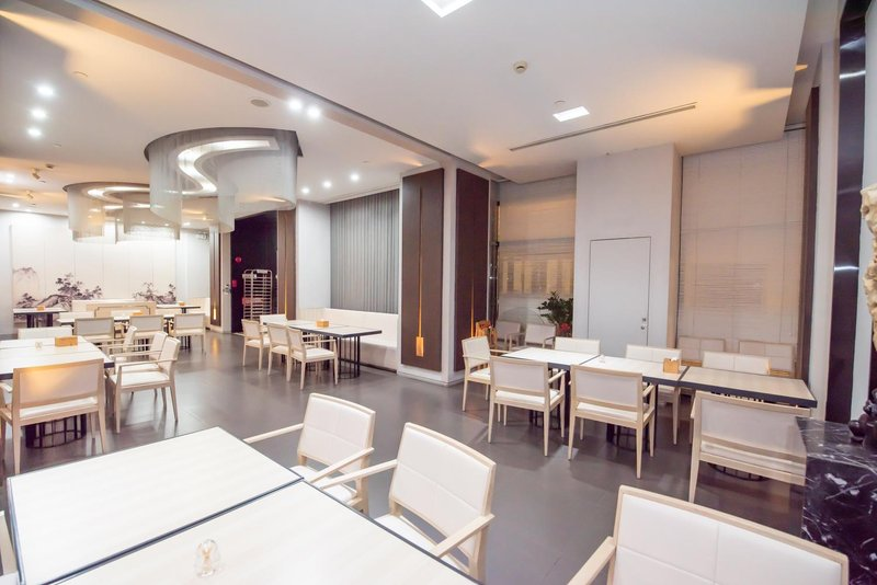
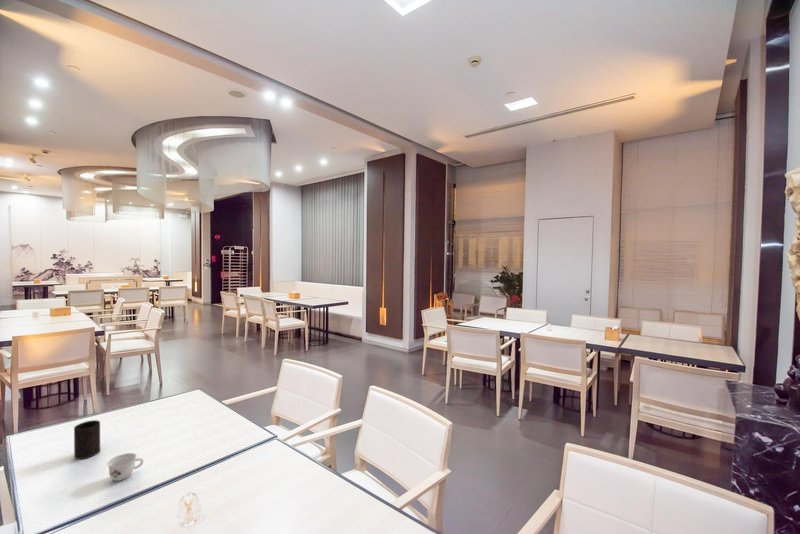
+ teacup [106,452,144,482]
+ cup [73,419,101,460]
